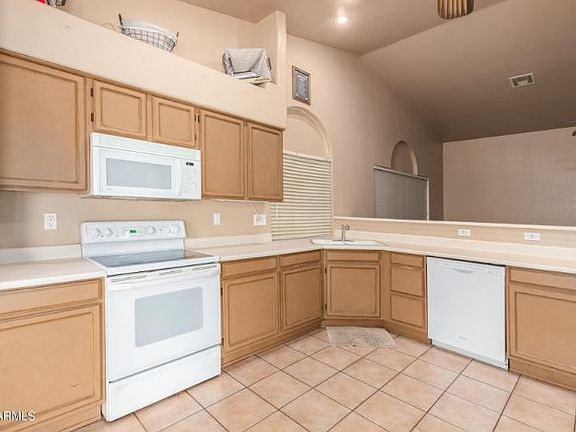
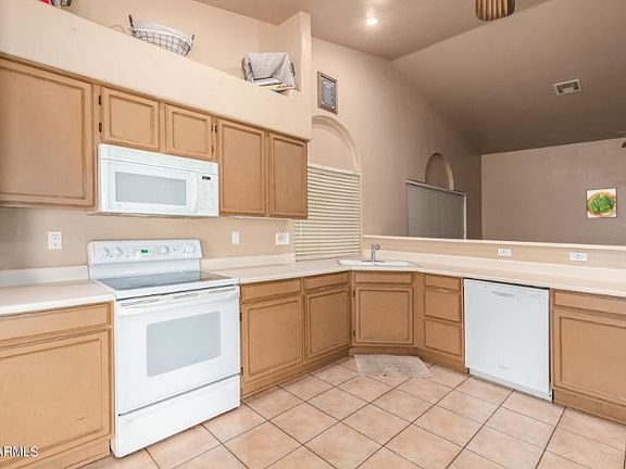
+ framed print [585,187,618,219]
